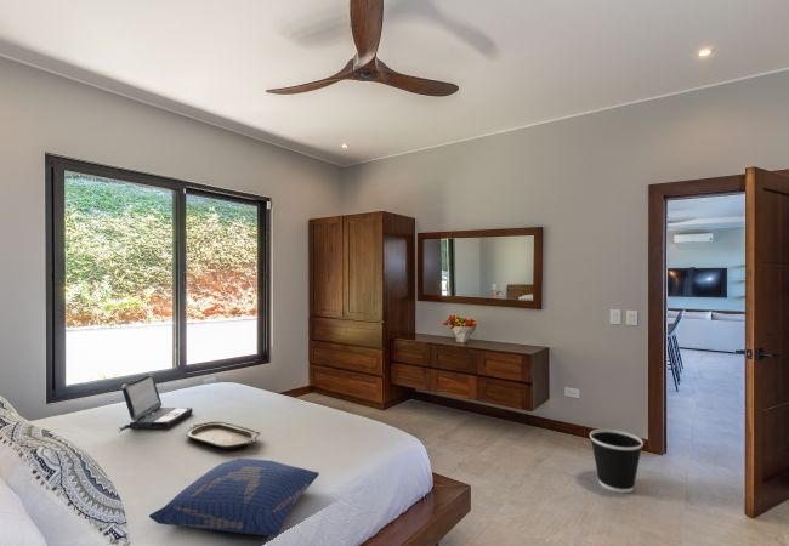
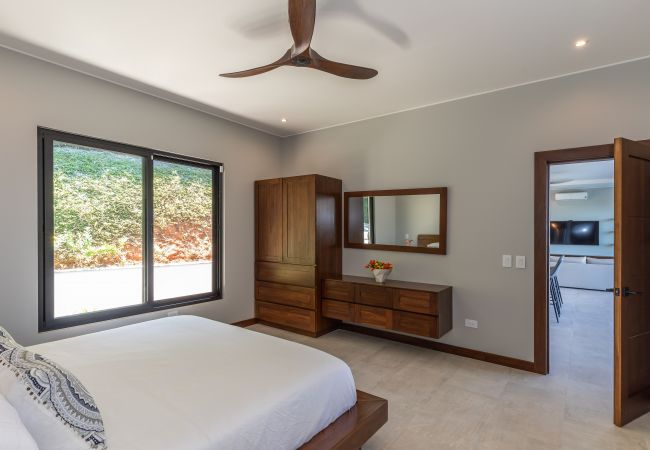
- laptop [118,374,194,431]
- serving tray [185,421,262,450]
- cushion [148,457,320,538]
- wastebasket [589,428,645,494]
